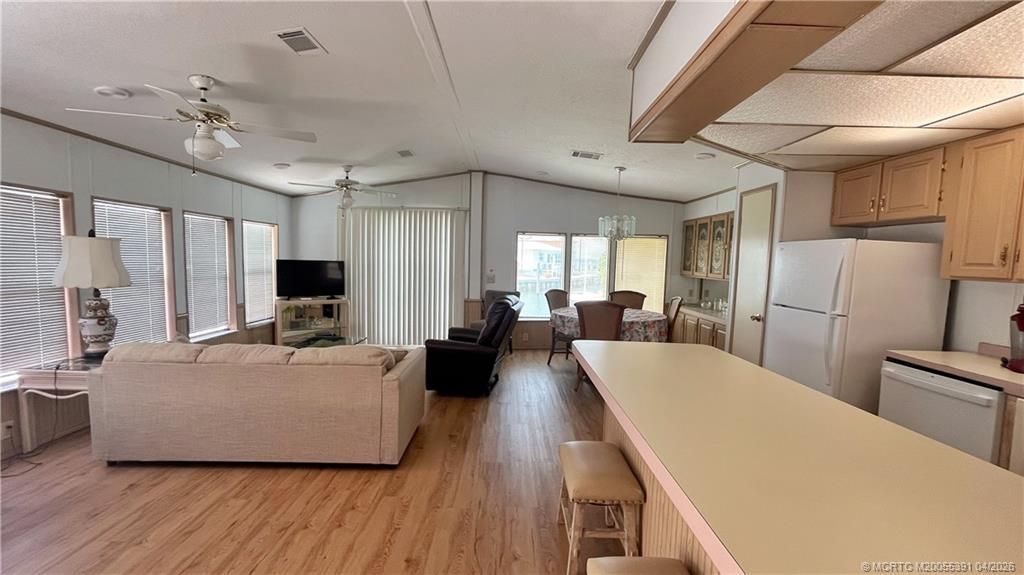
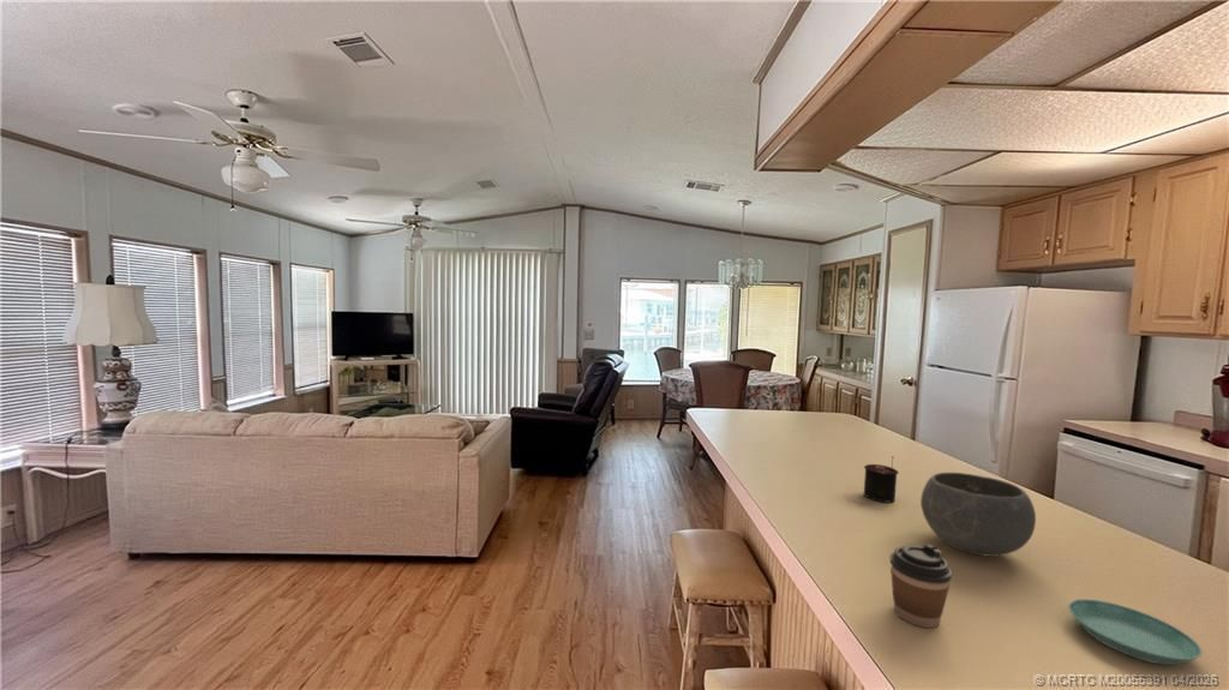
+ coffee cup [889,544,954,629]
+ bowl [919,472,1037,558]
+ saucer [1067,598,1203,666]
+ candle [863,455,900,504]
